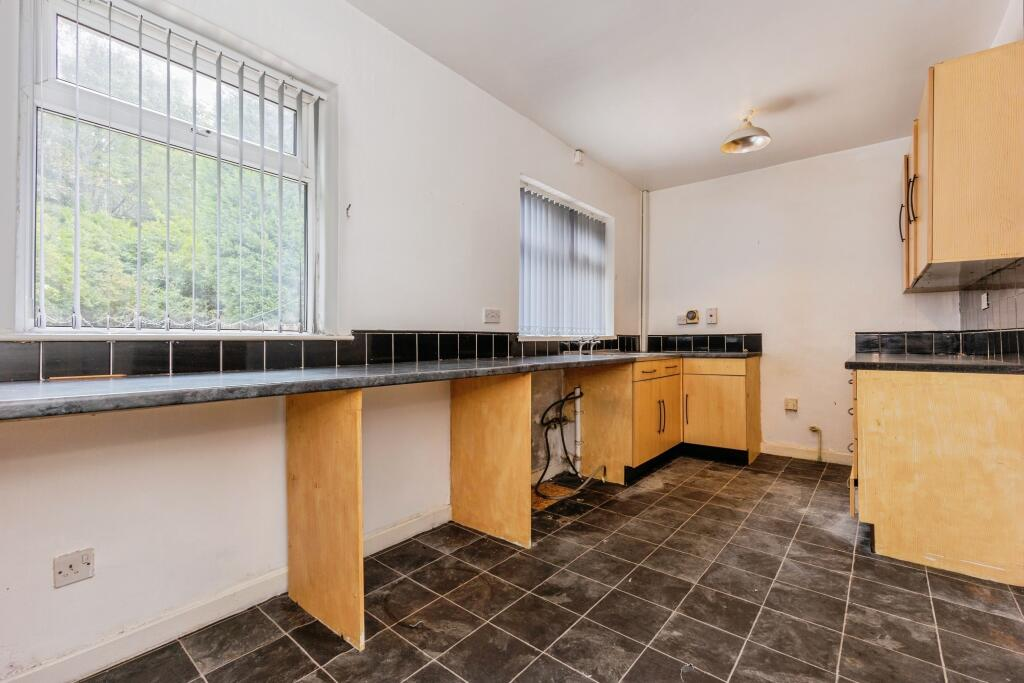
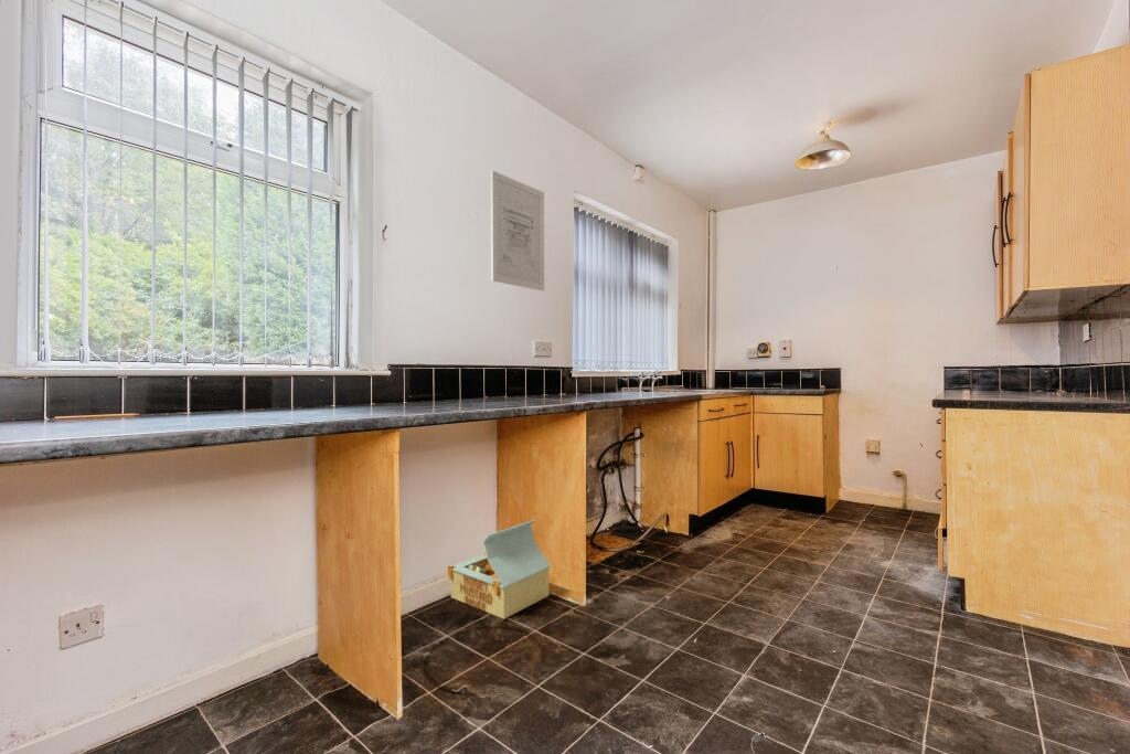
+ wall art [490,170,545,291]
+ cardboard box [447,519,552,620]
